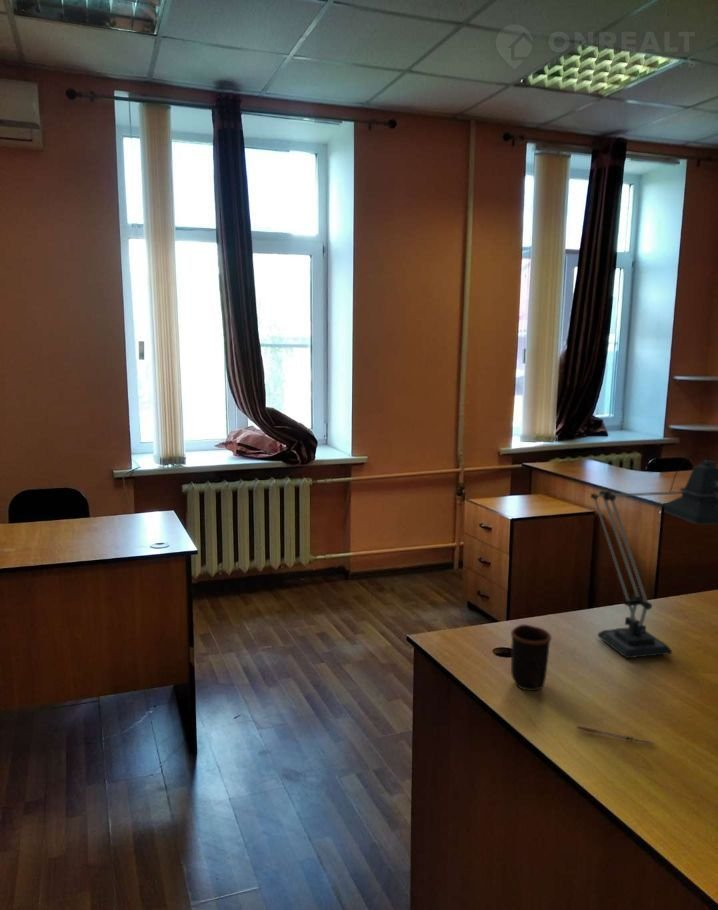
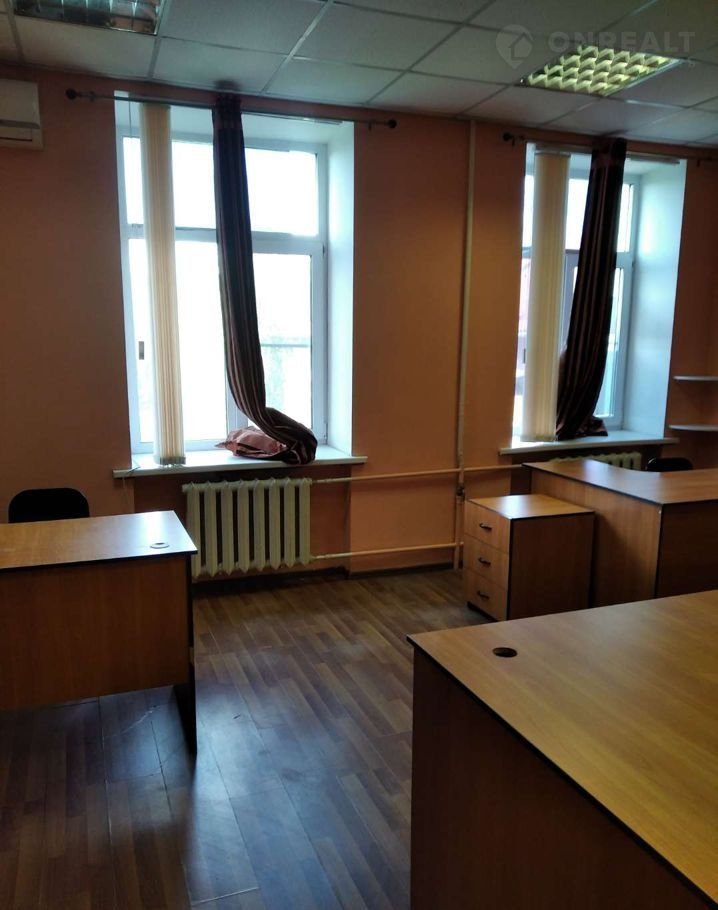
- mug [510,623,552,692]
- pen [576,724,655,746]
- desk lamp [590,451,718,660]
